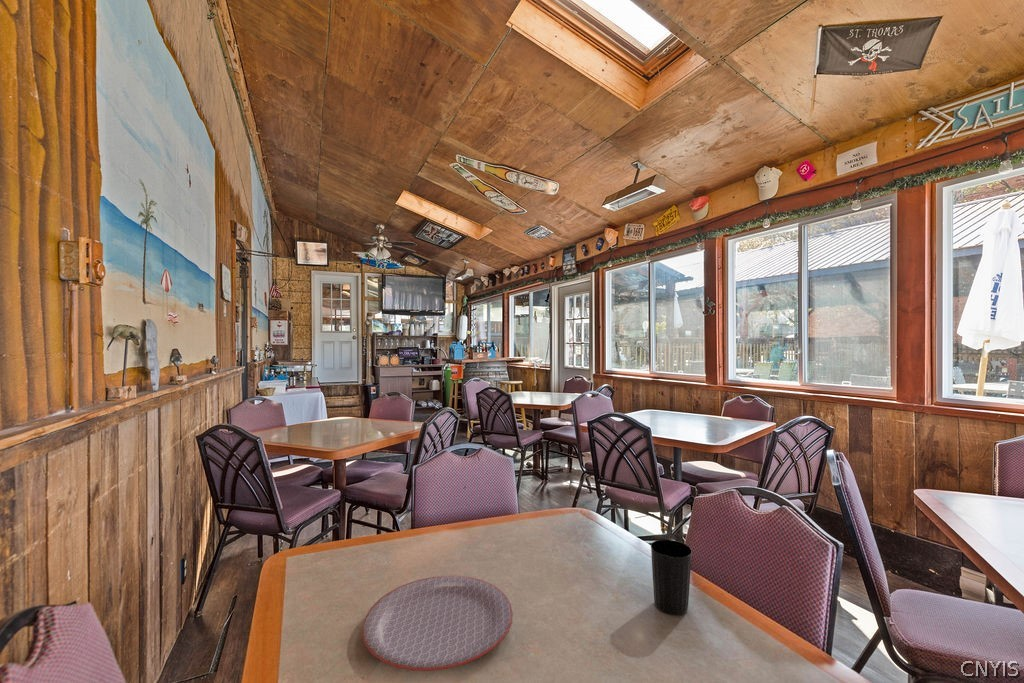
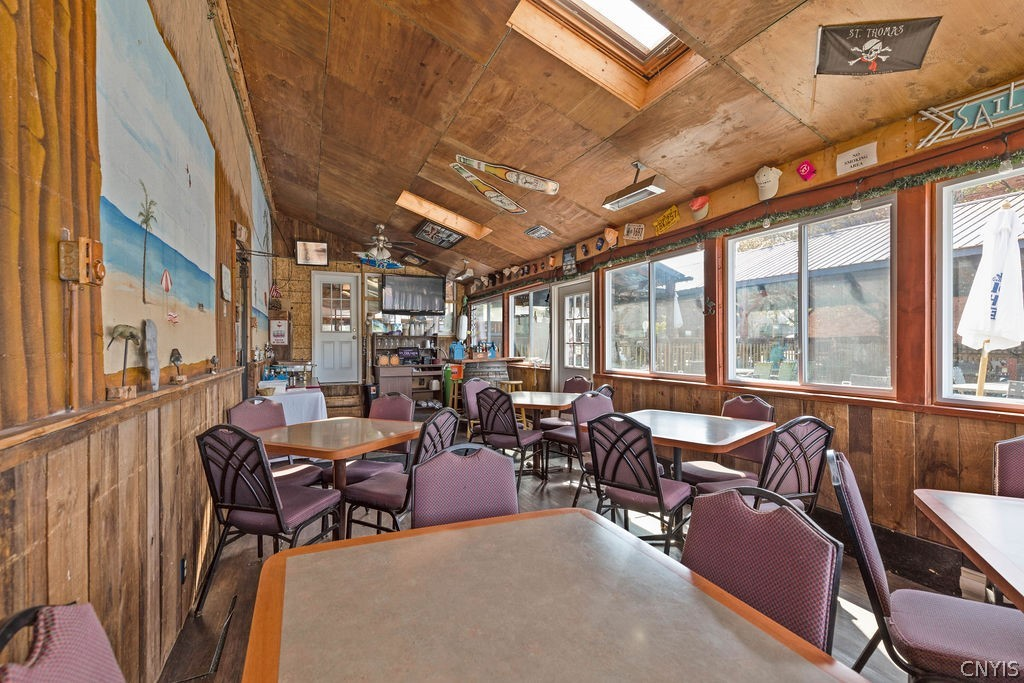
- plate [361,575,514,672]
- cup [650,539,693,616]
